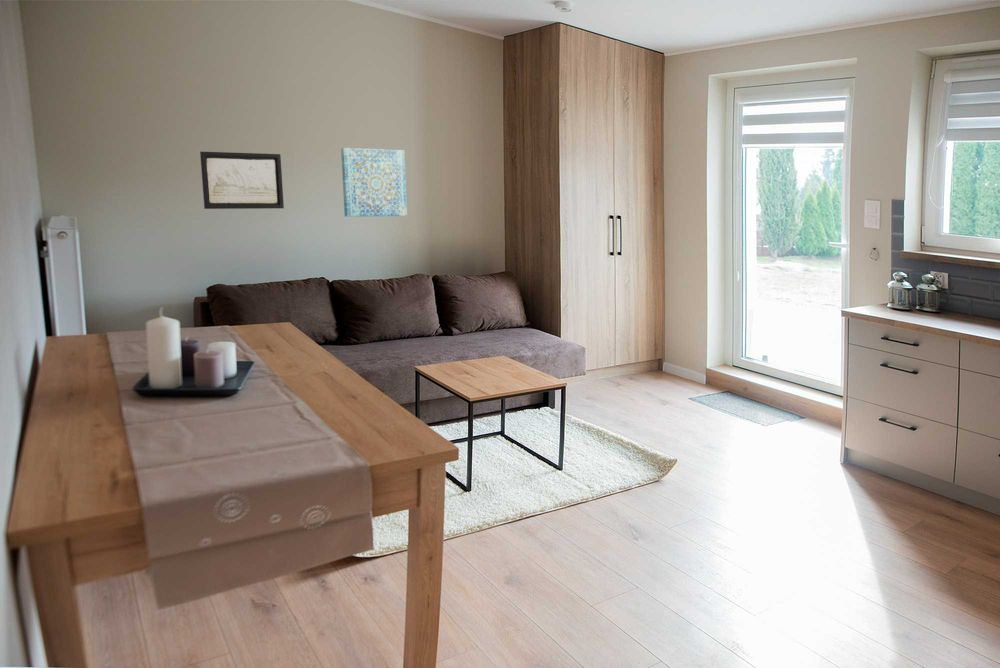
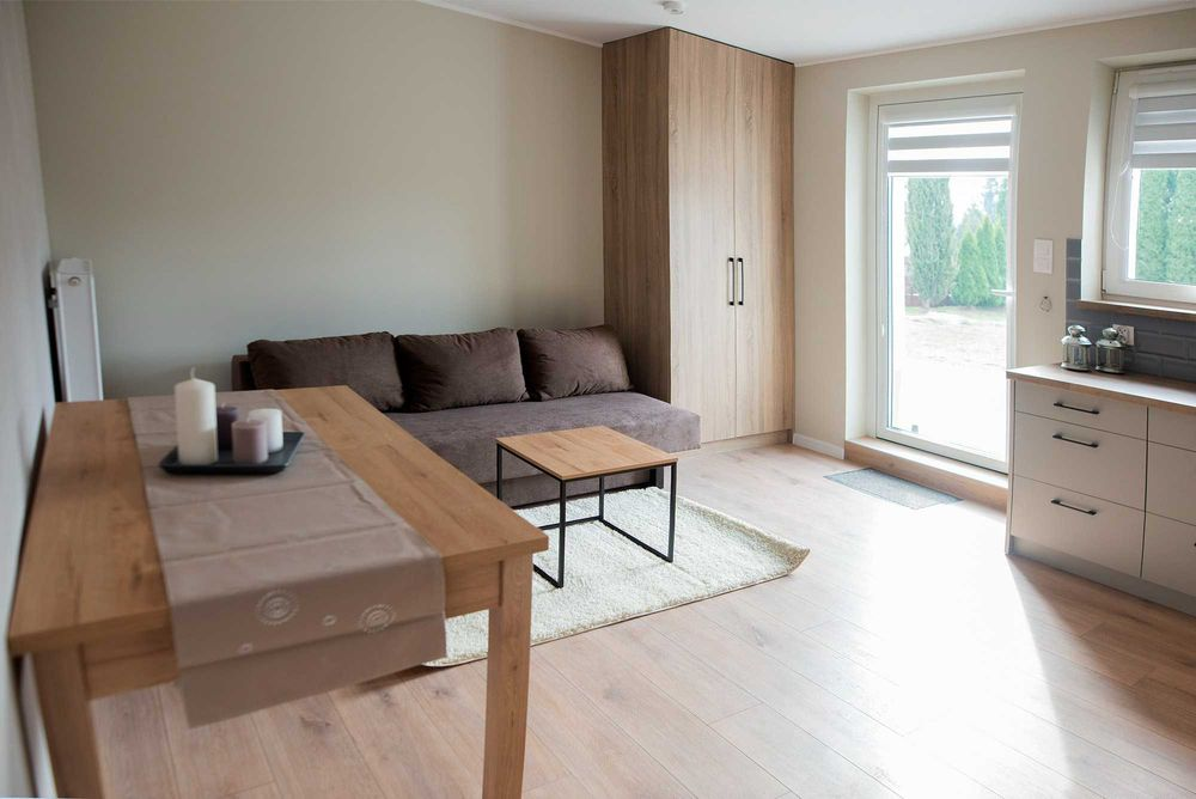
- wall art [199,151,285,210]
- wall art [340,147,408,218]
